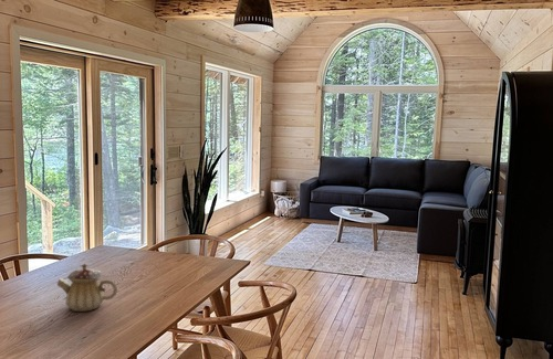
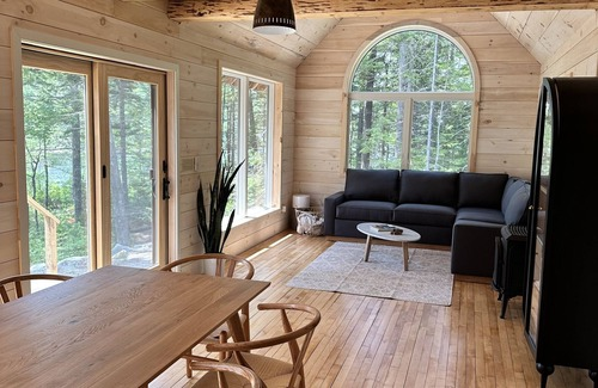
- teapot [56,262,118,313]
